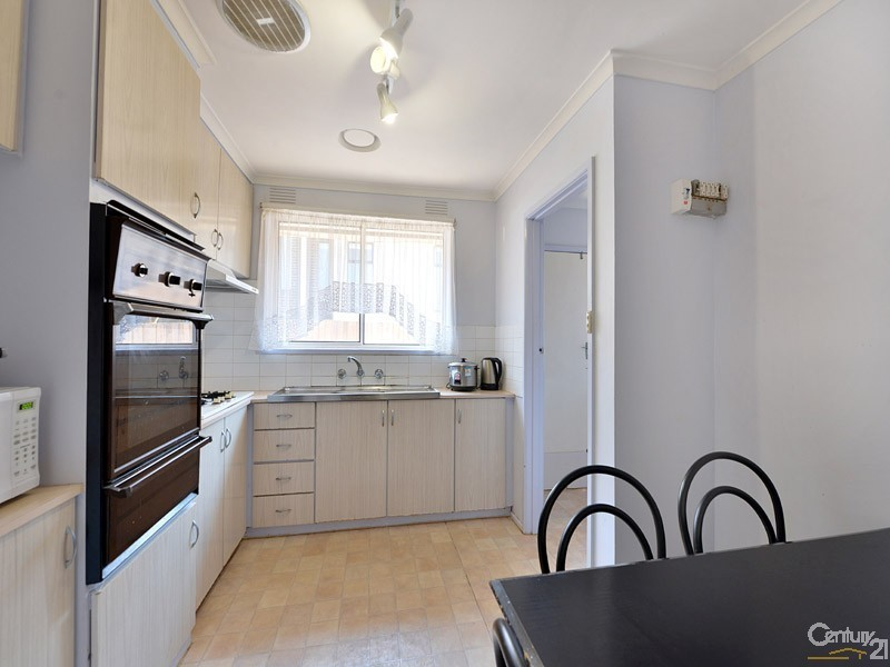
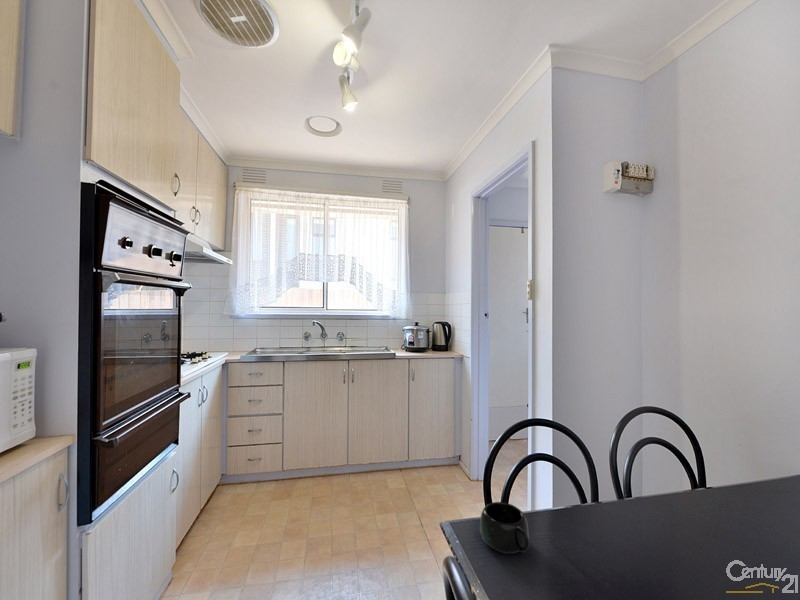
+ mug [479,501,530,555]
